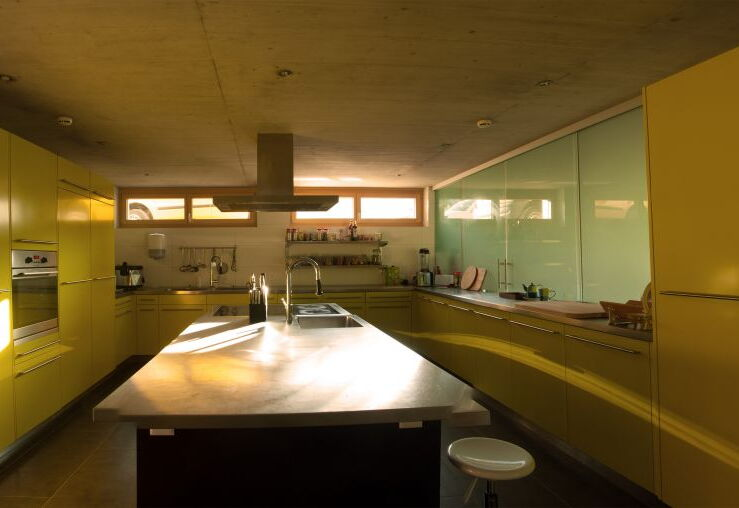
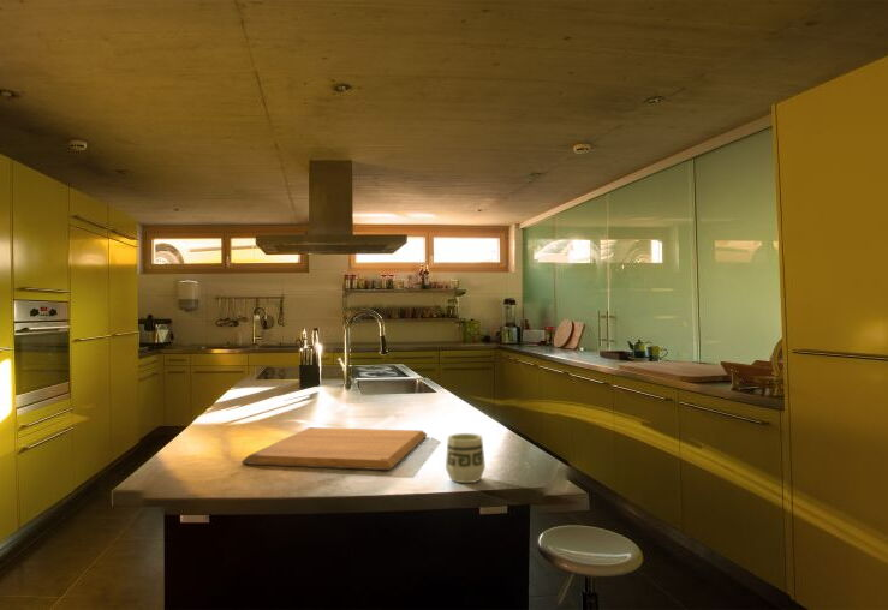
+ chopping board [240,426,428,471]
+ cup [445,432,487,484]
